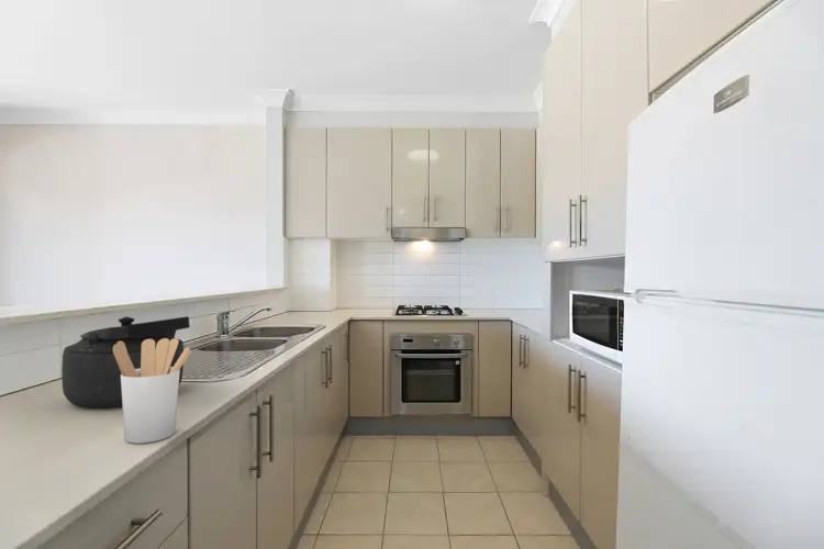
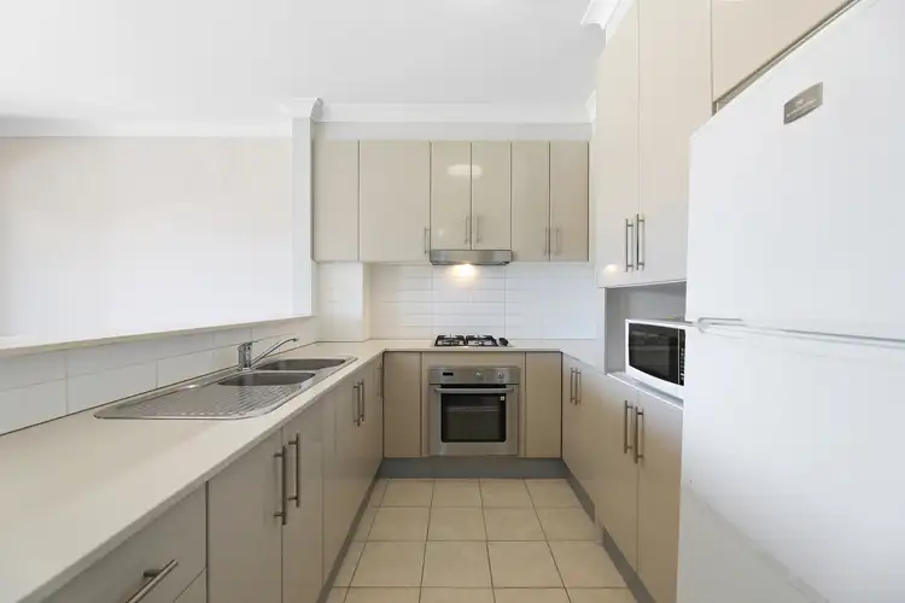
- kettle [60,315,191,408]
- utensil holder [113,337,192,445]
